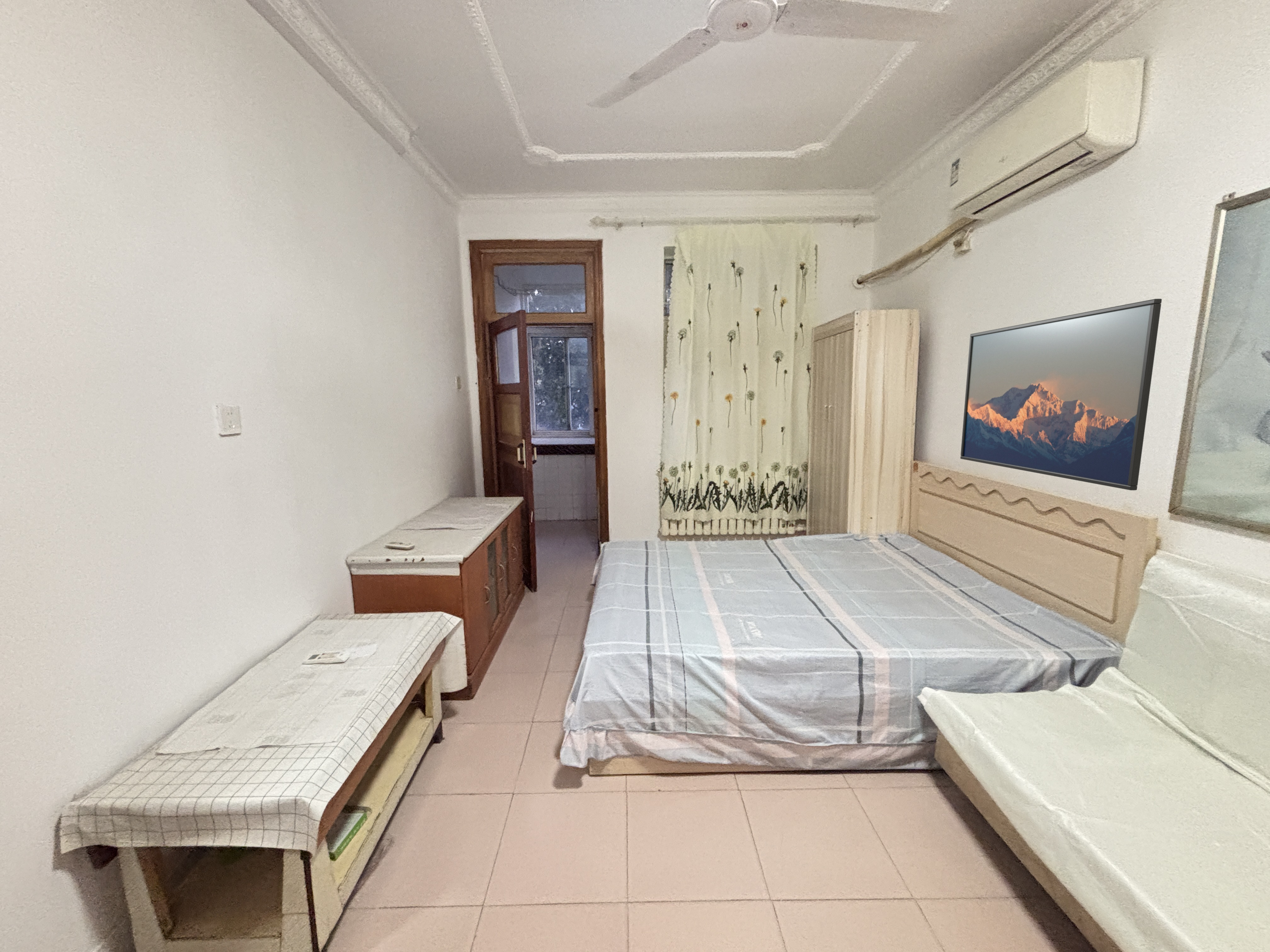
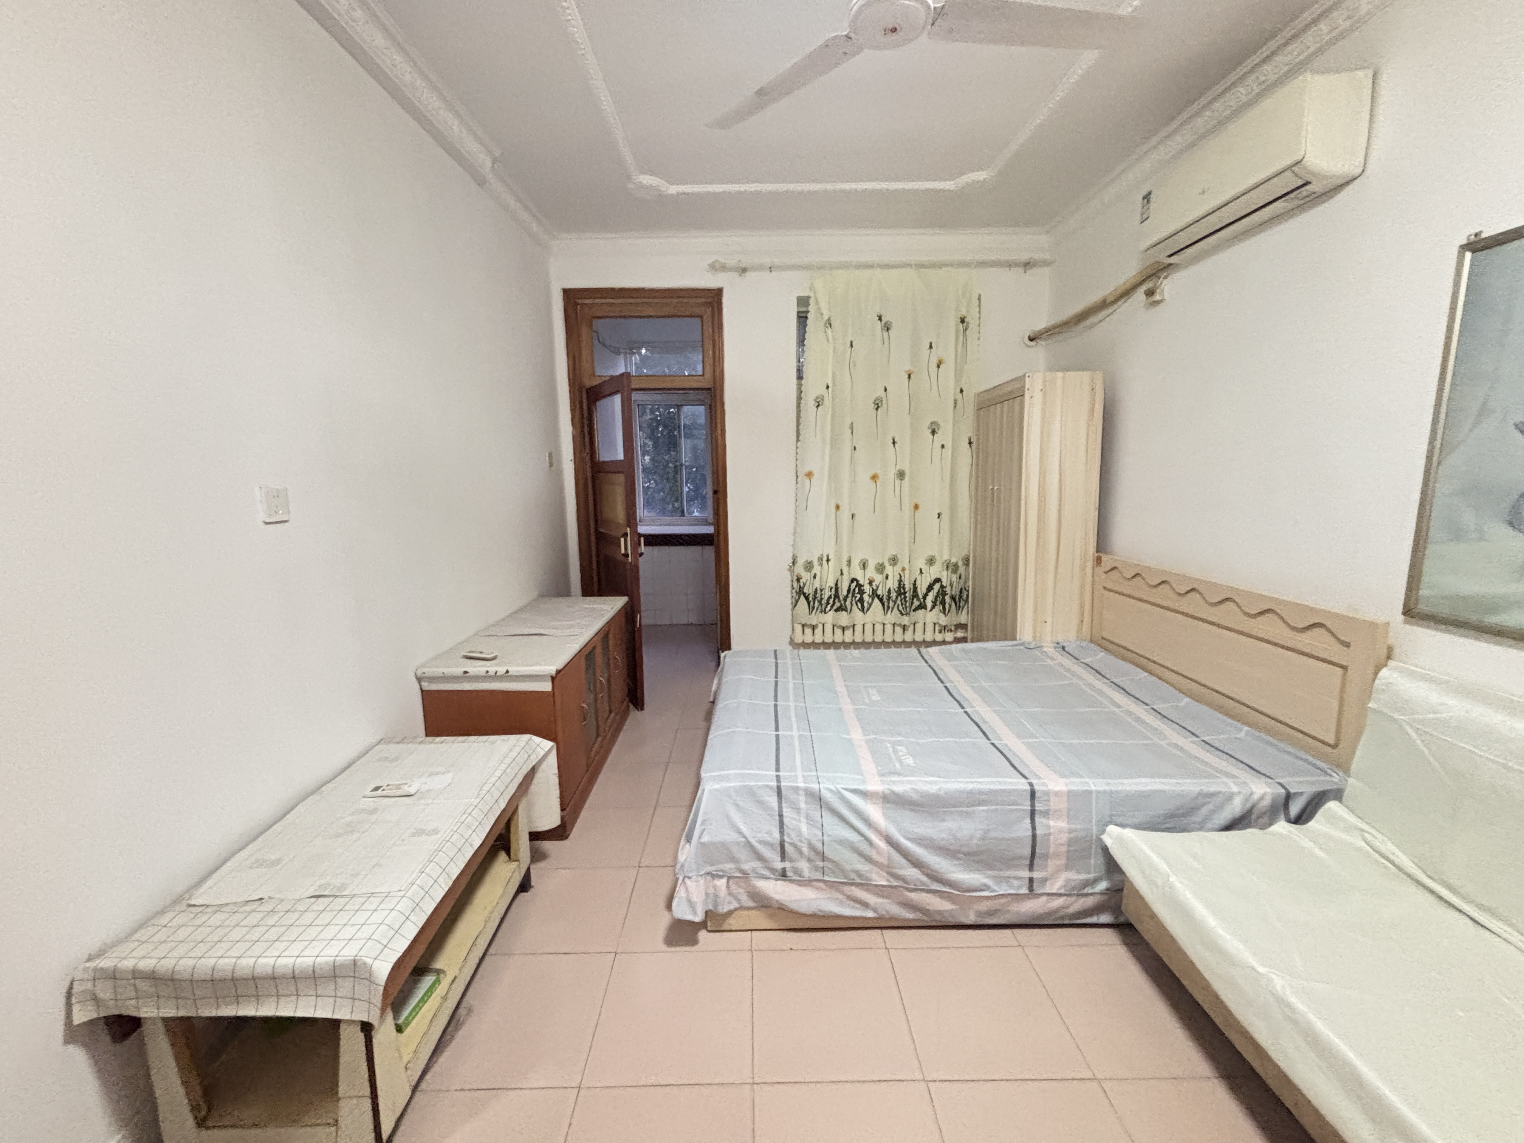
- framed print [960,298,1162,491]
